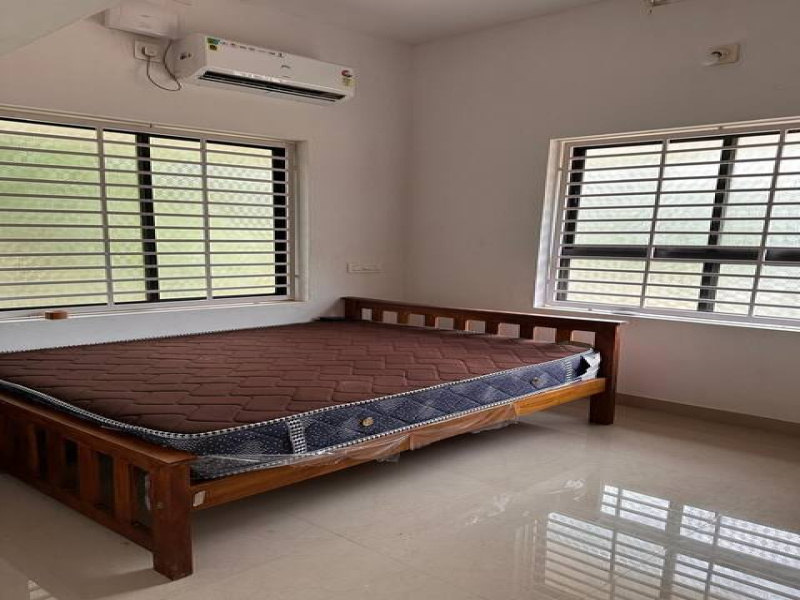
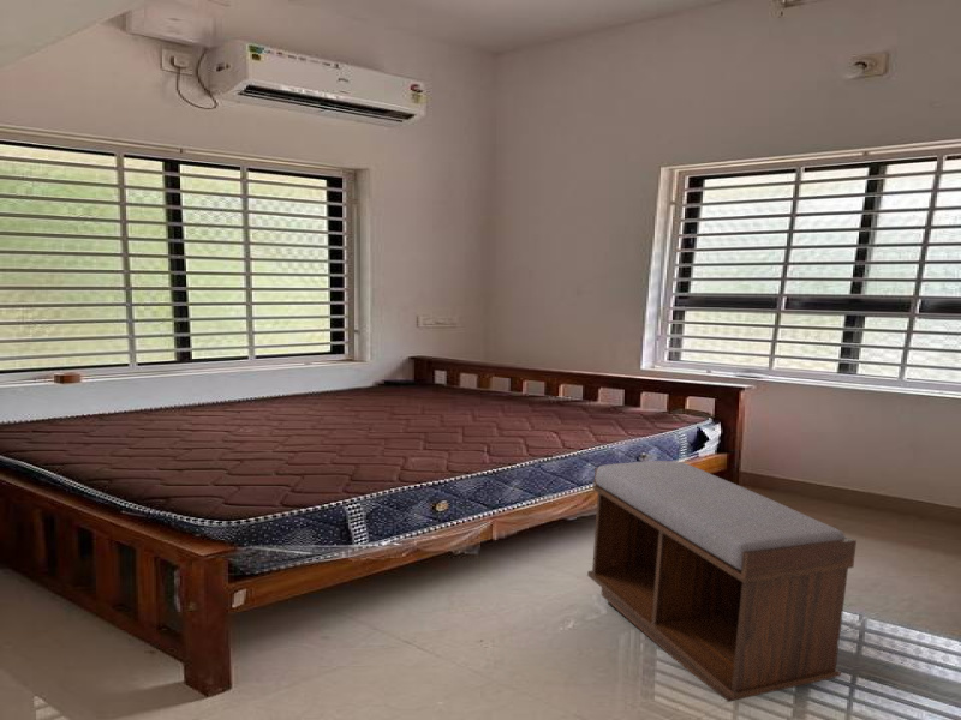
+ bench [586,460,858,703]
